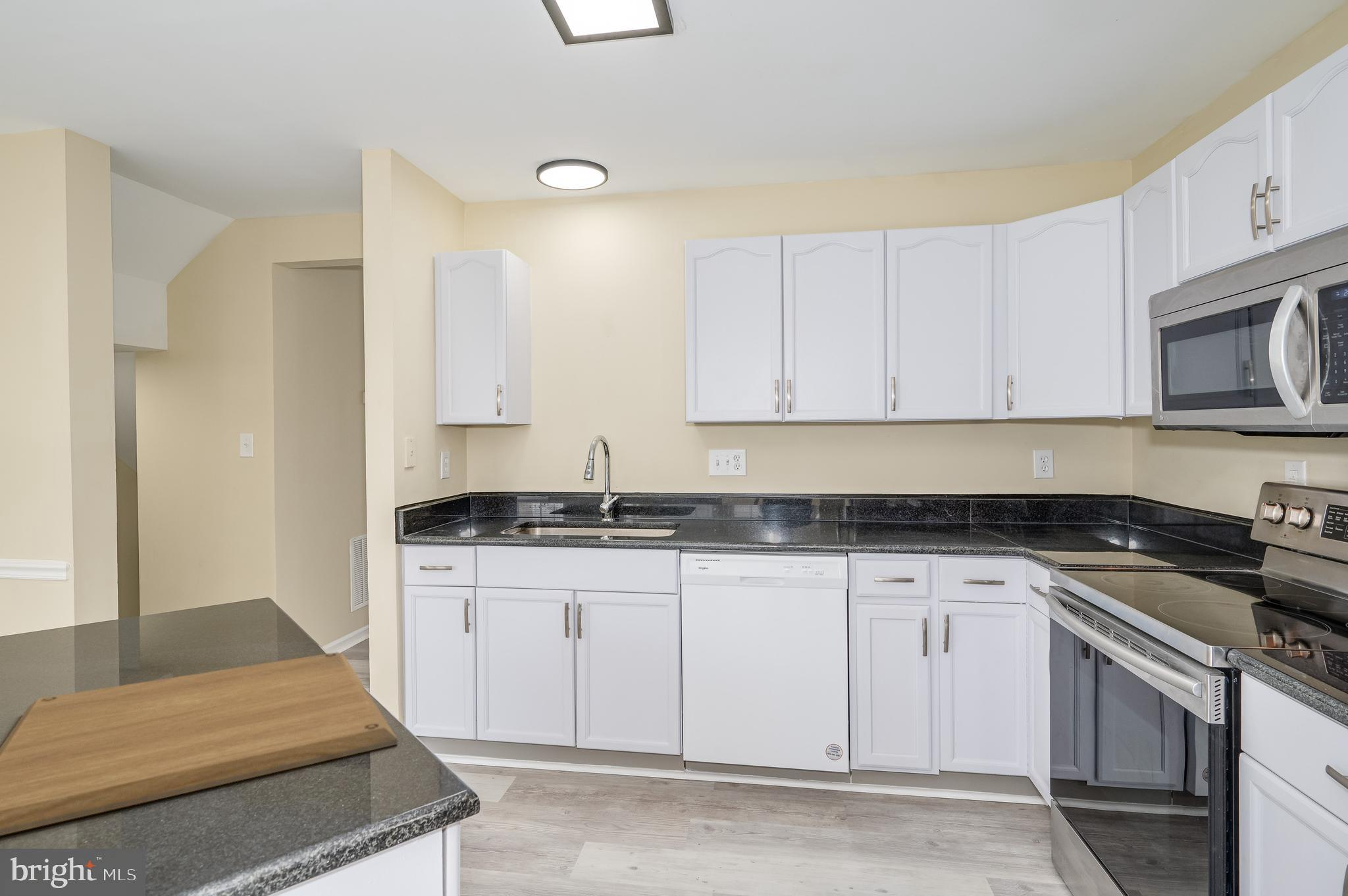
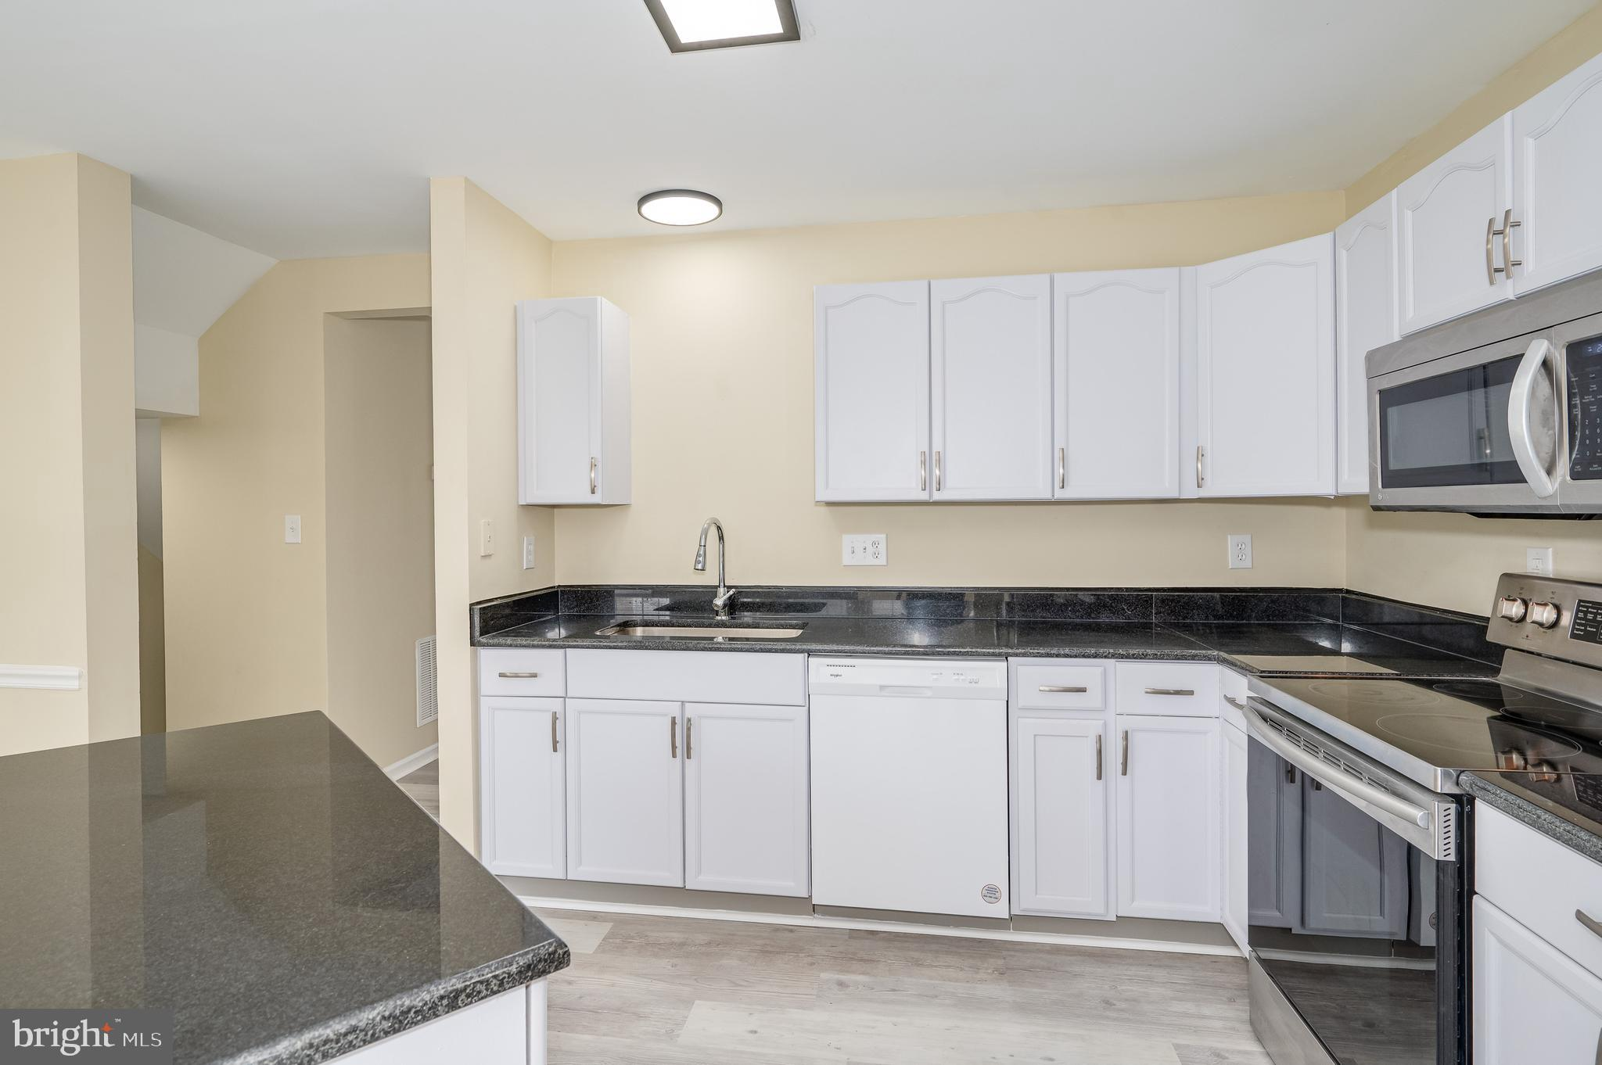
- chopping board [0,651,398,836]
